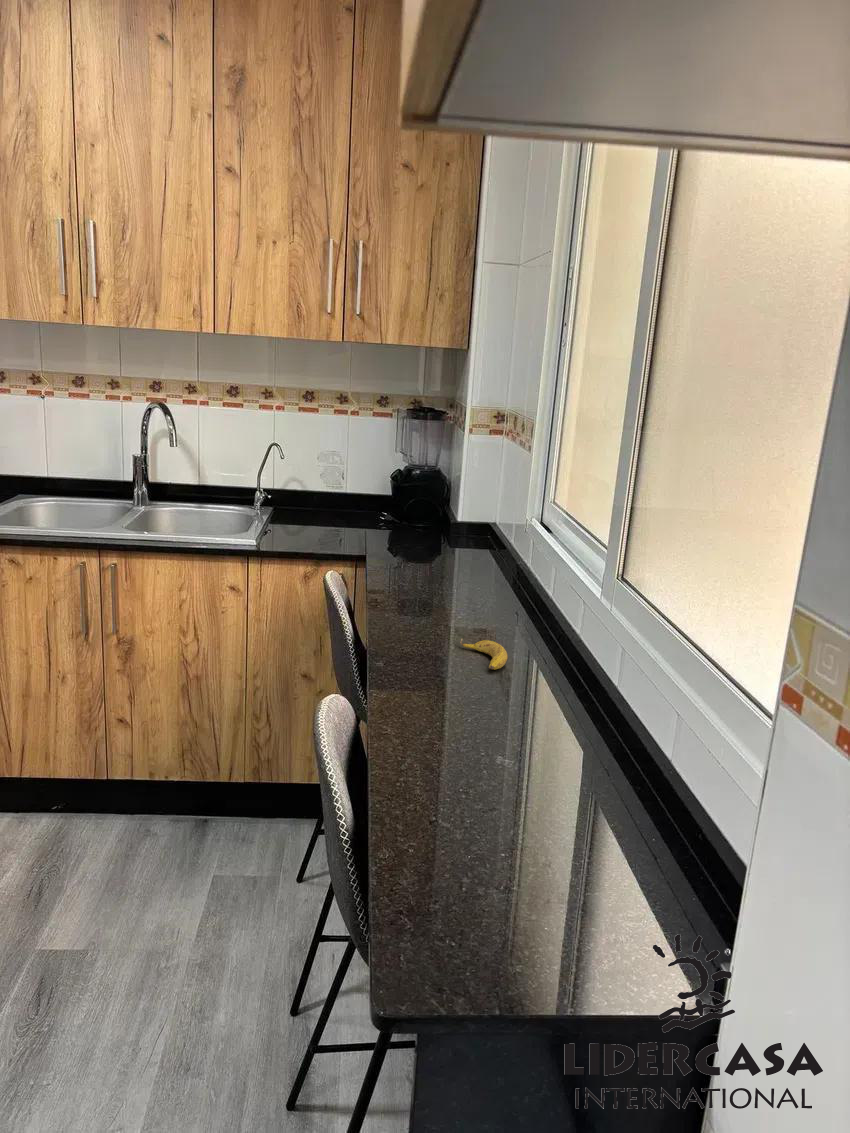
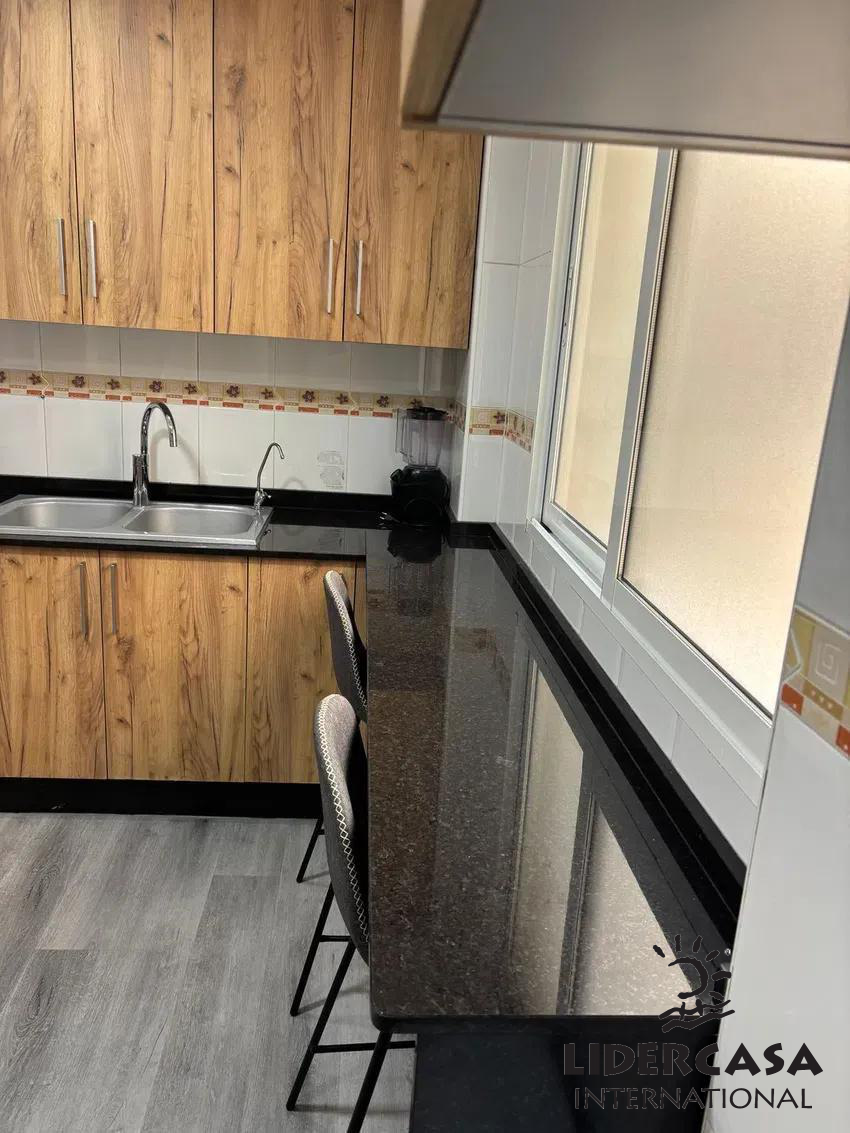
- banana [459,638,508,670]
